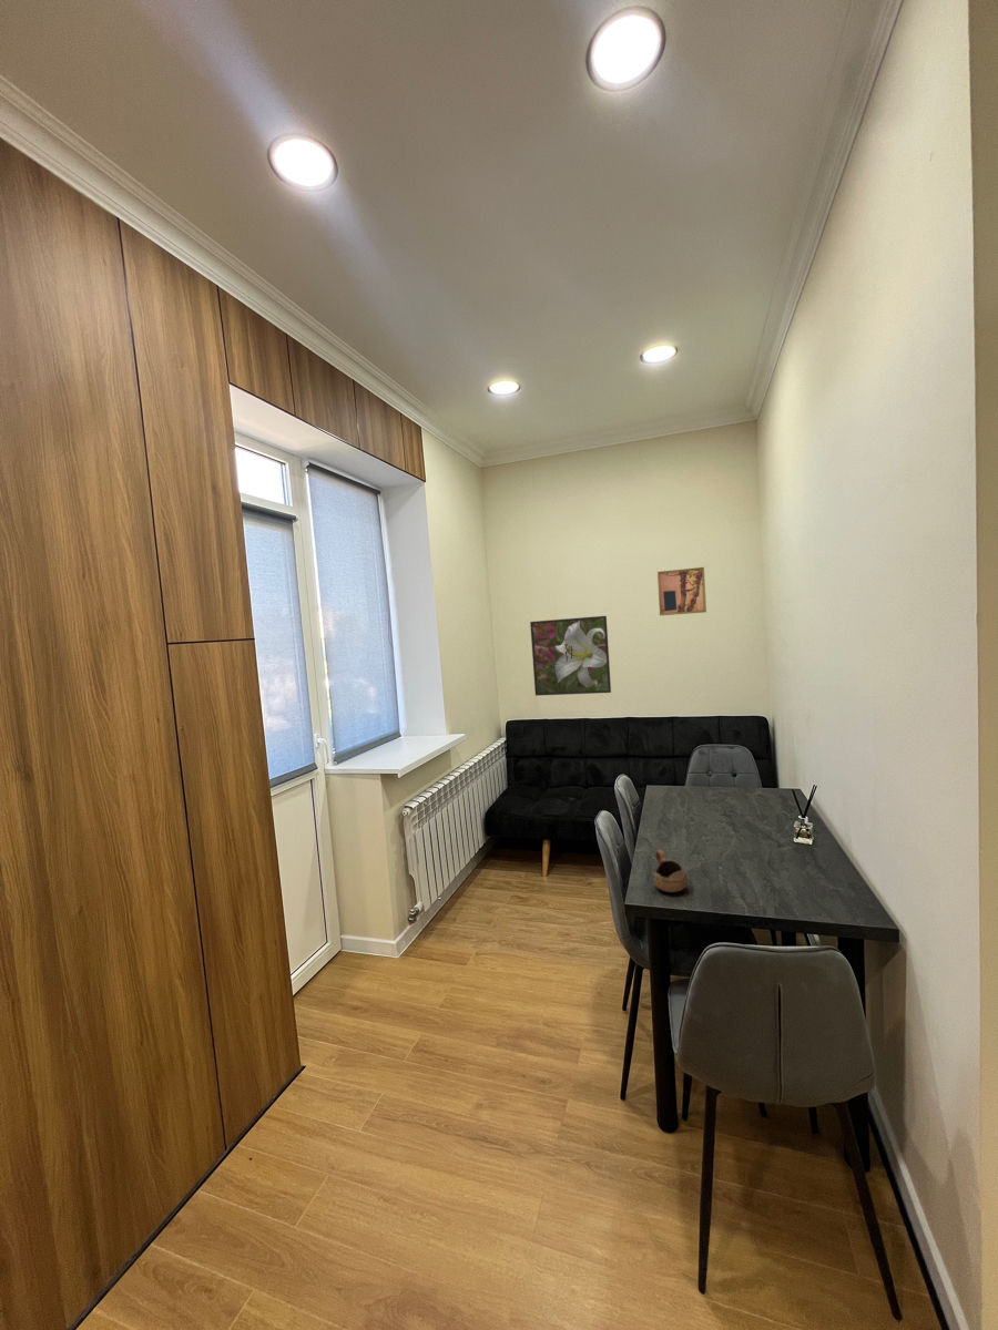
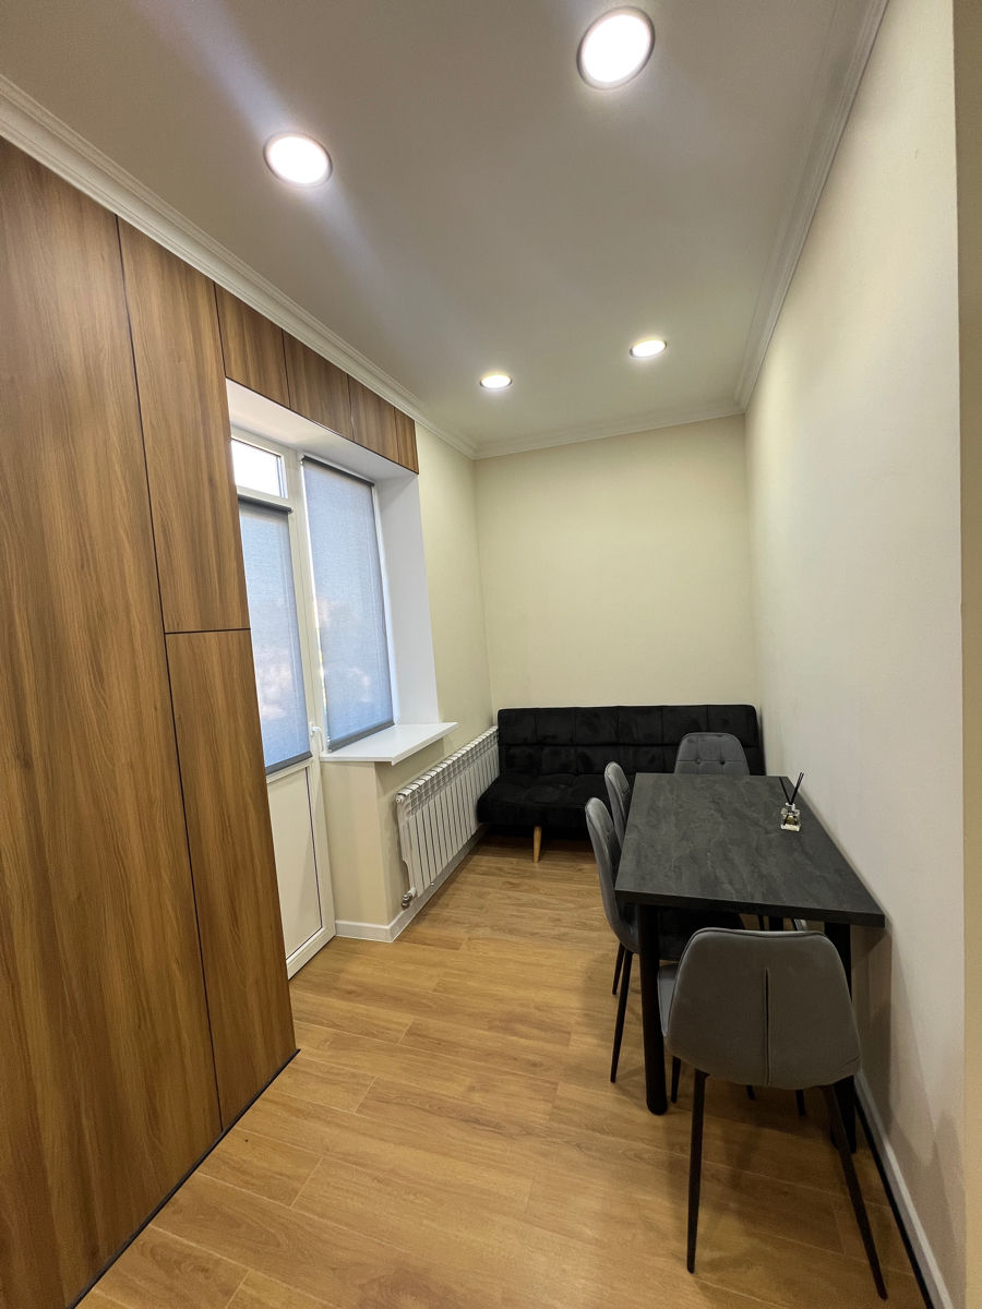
- wall art [656,566,707,616]
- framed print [529,615,612,697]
- cup [653,849,689,893]
